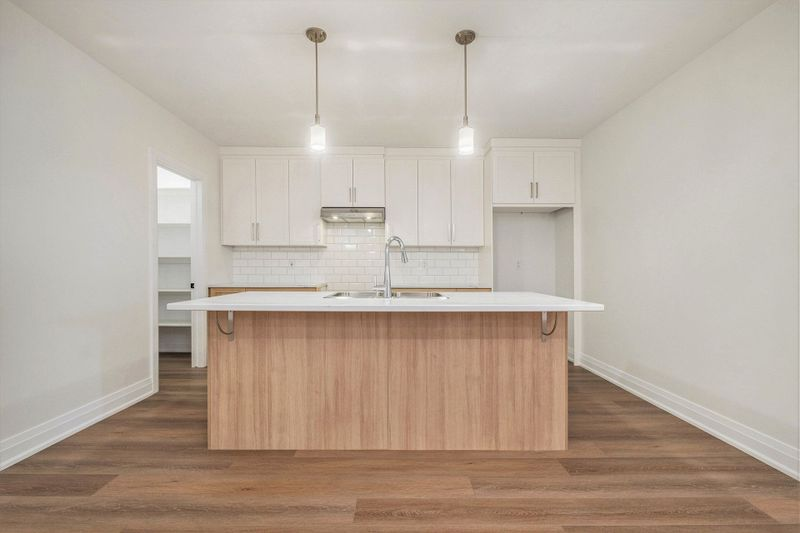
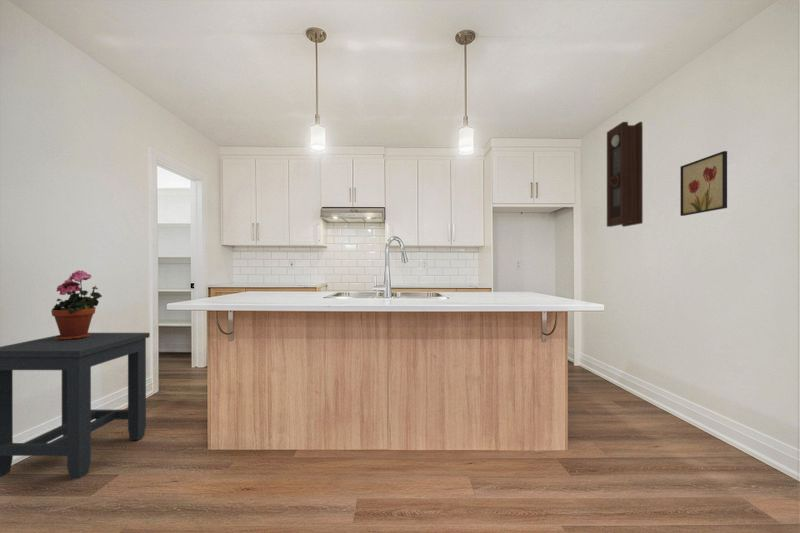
+ pendulum clock [606,121,644,228]
+ potted plant [50,269,103,341]
+ side table [0,332,151,479]
+ wall art [679,150,728,217]
